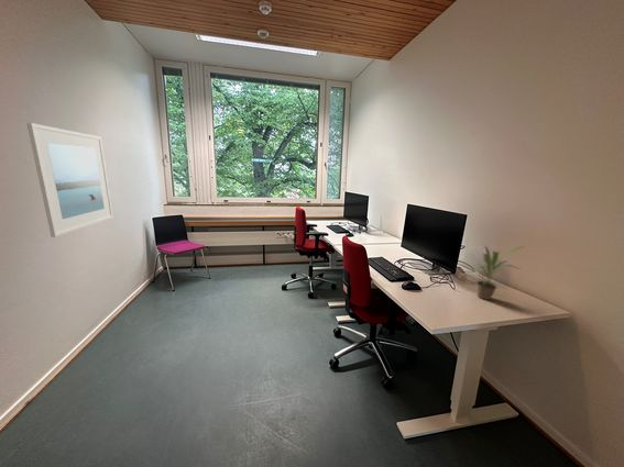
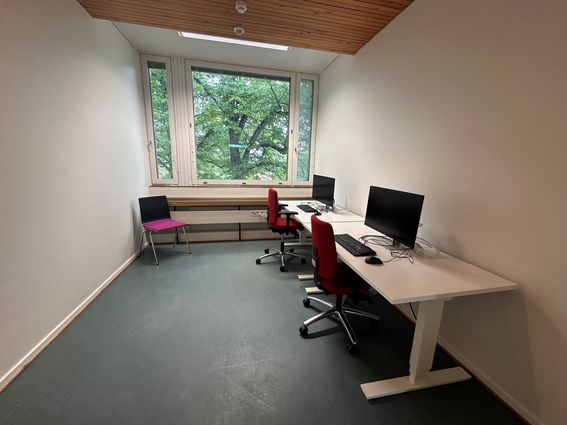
- potted plant [471,245,524,301]
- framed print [25,122,114,238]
